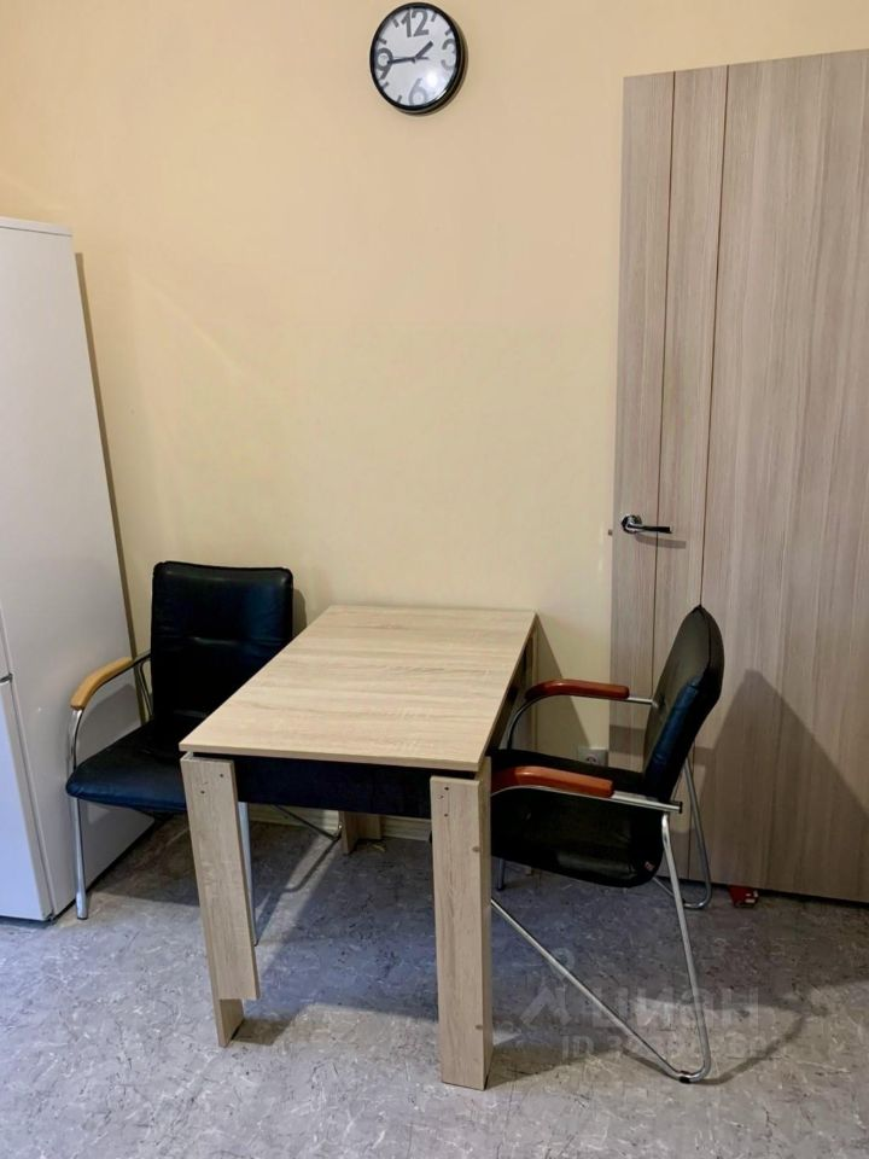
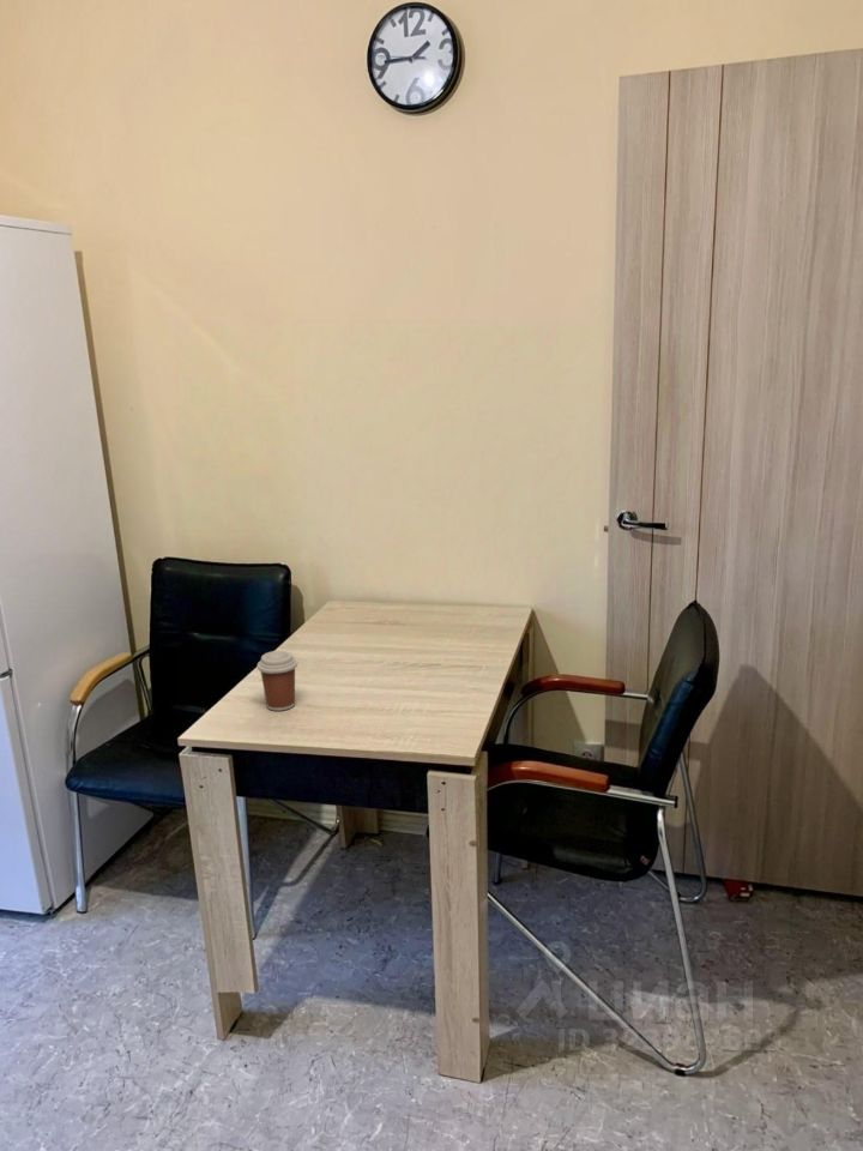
+ coffee cup [257,650,298,712]
